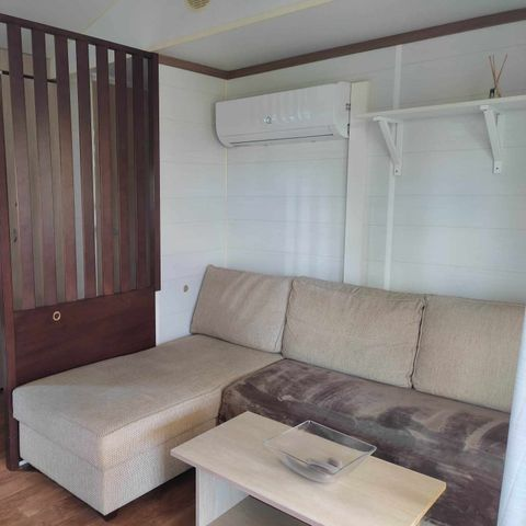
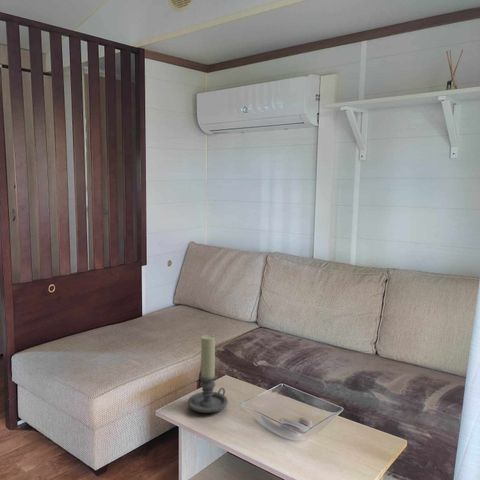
+ candle holder [187,334,229,414]
